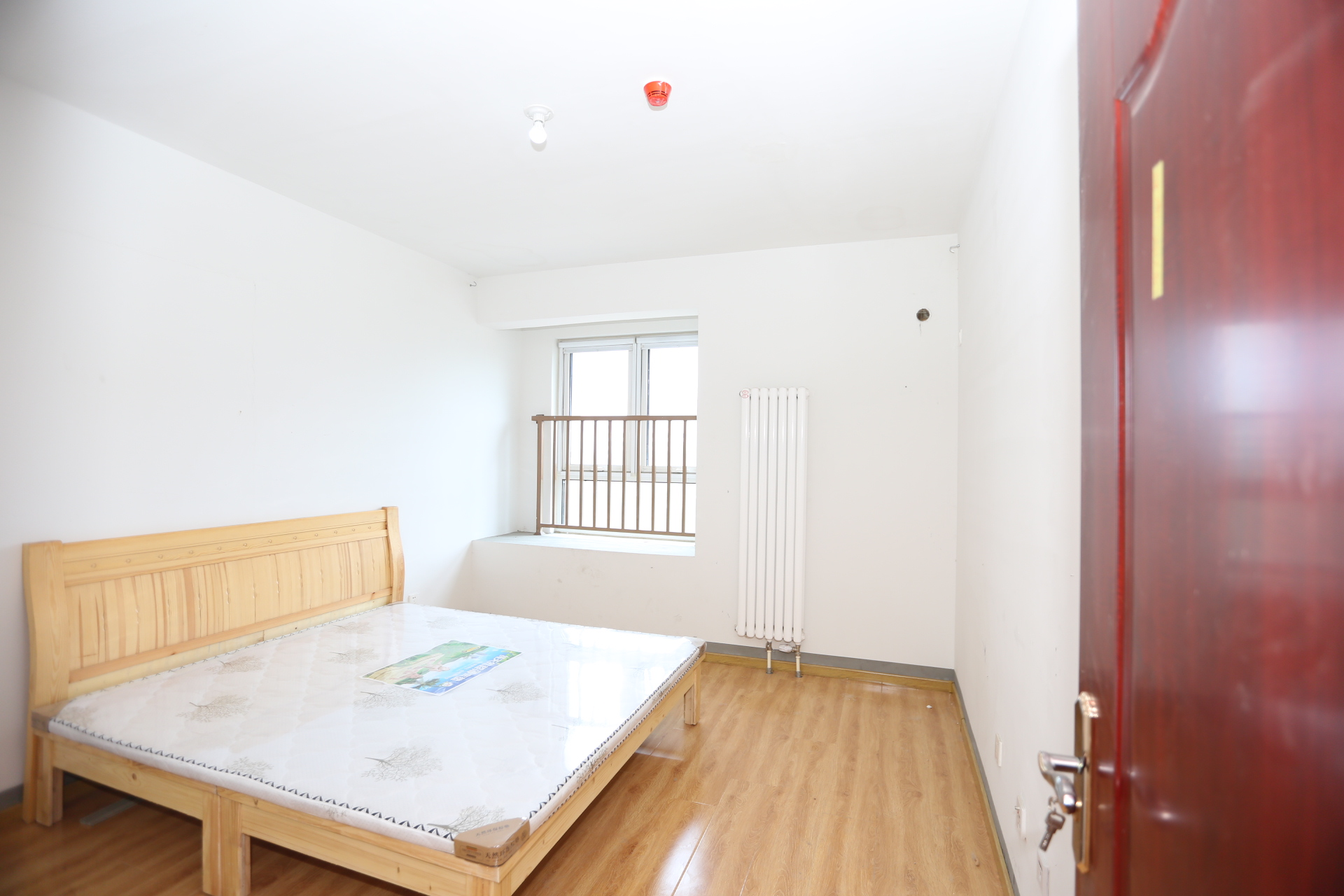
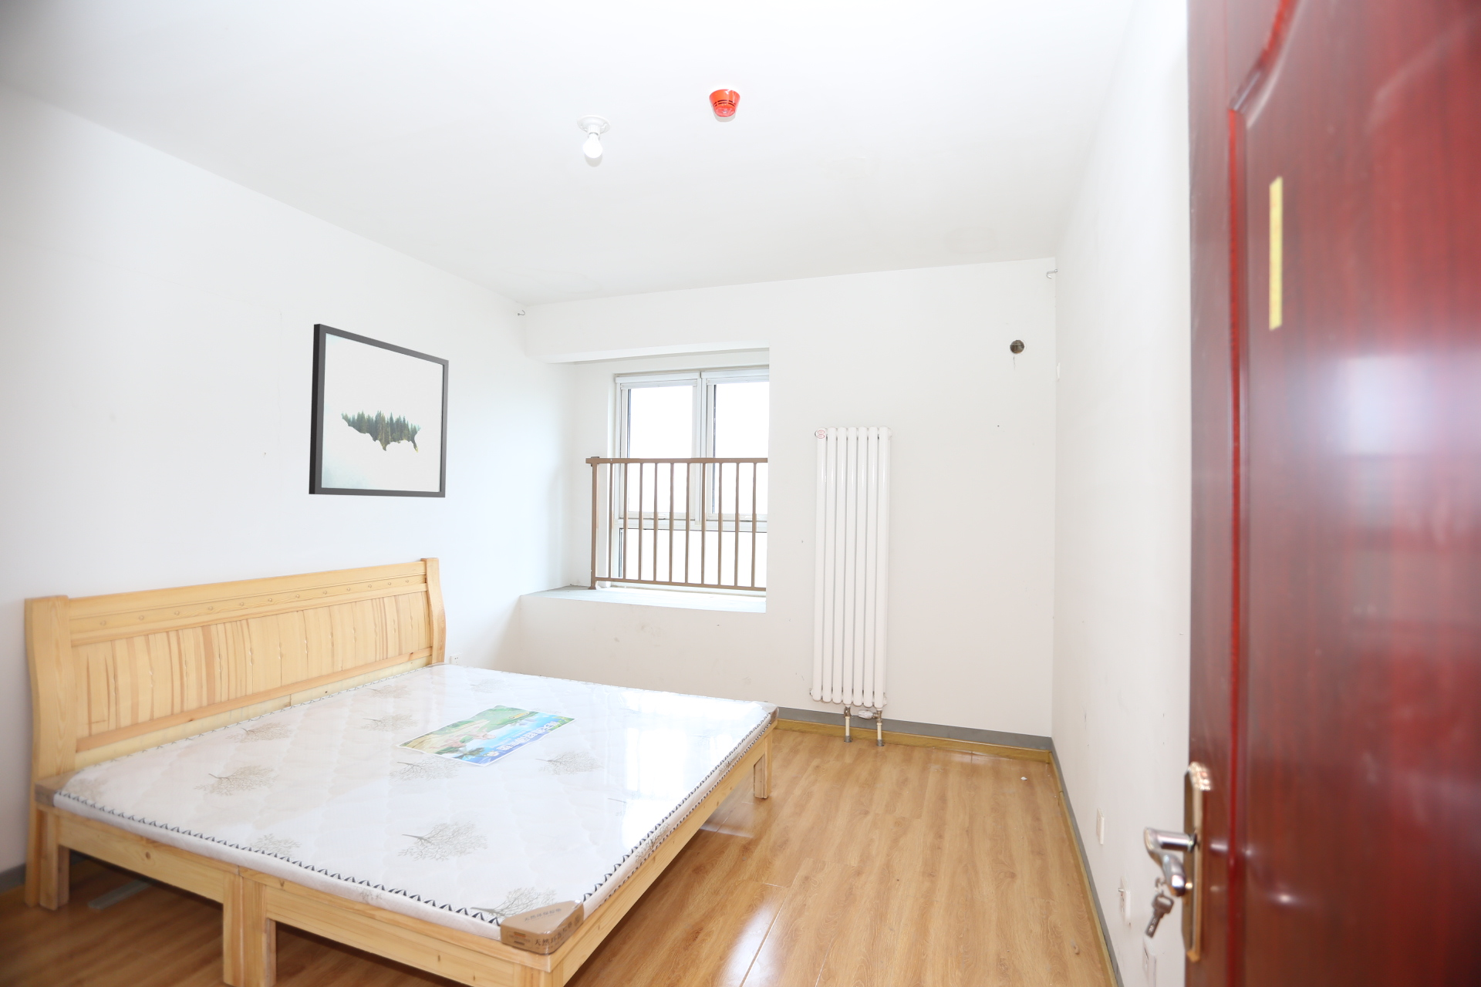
+ wall art [307,323,450,498]
